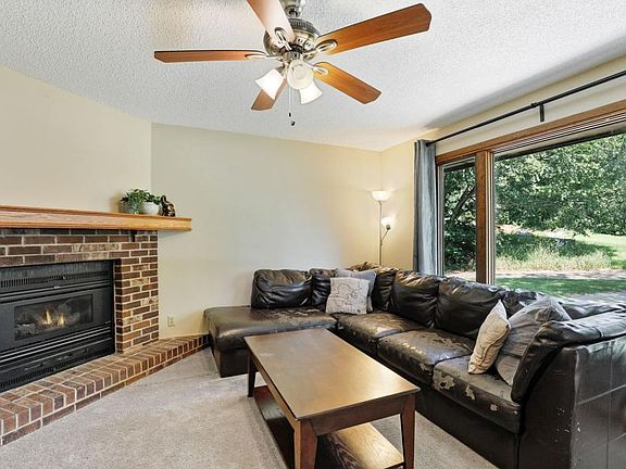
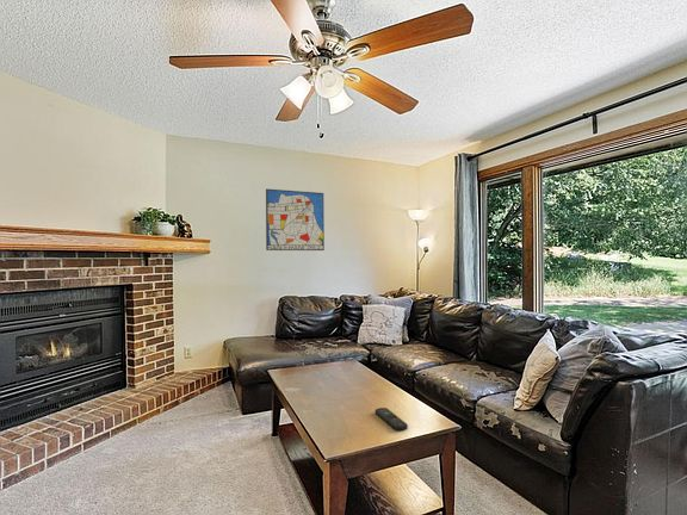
+ wall art [265,187,326,252]
+ remote control [375,407,409,432]
